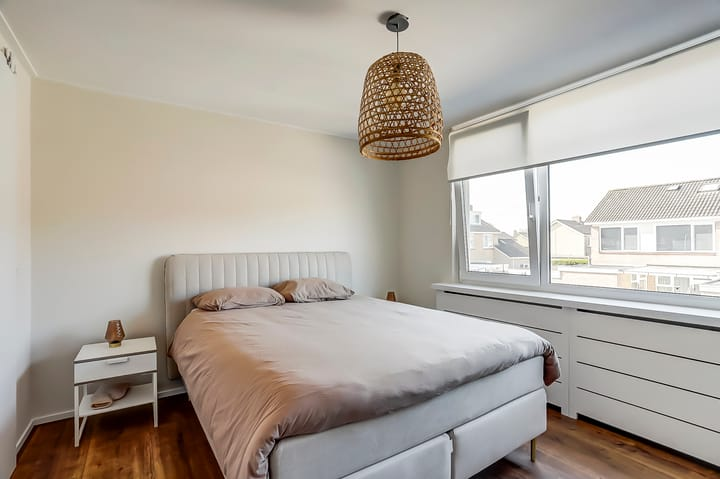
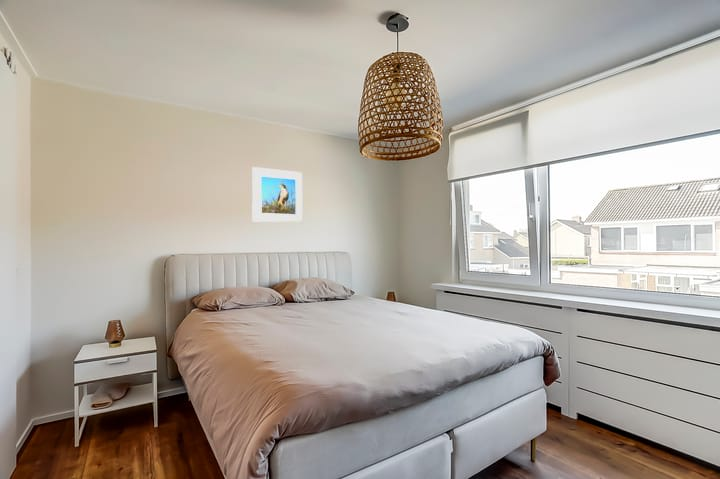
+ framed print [251,166,304,223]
